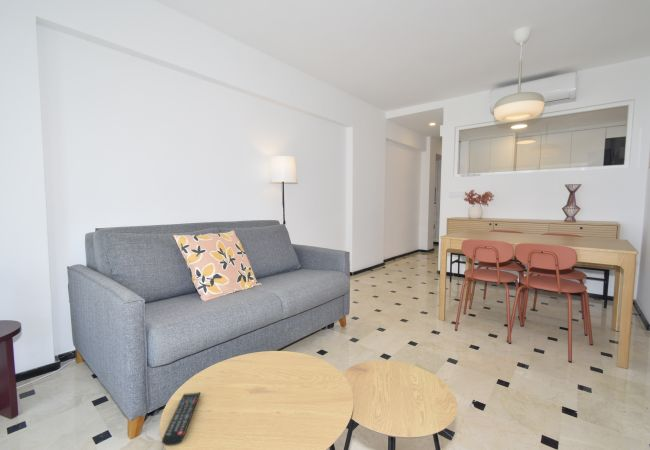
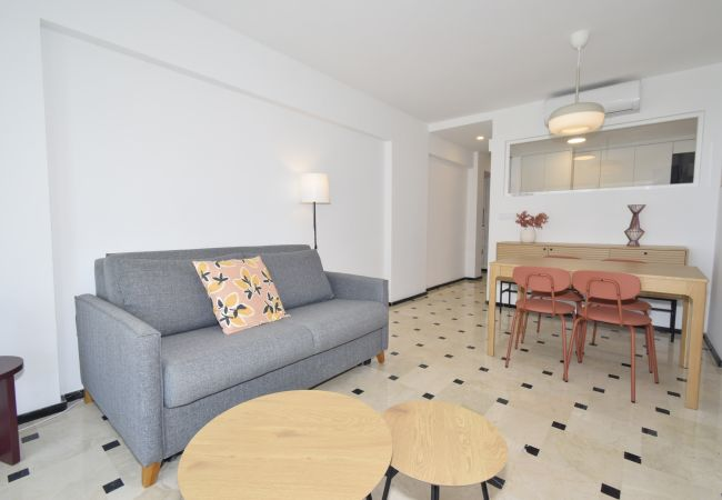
- remote control [161,392,201,447]
